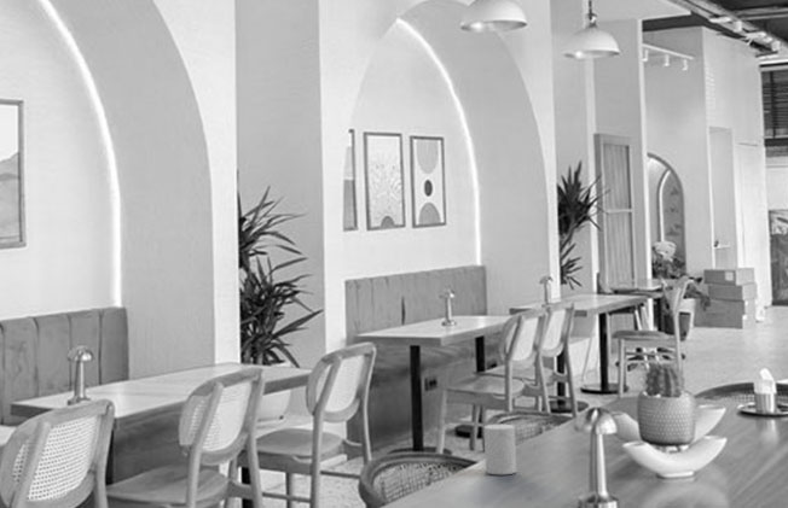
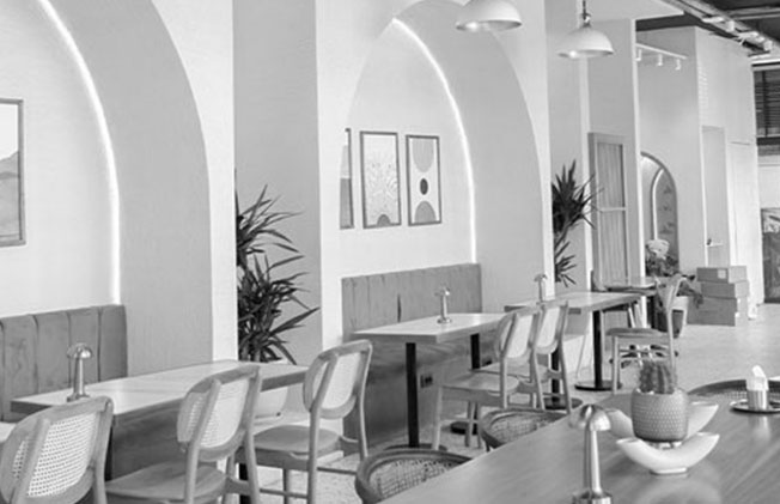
- cup [483,424,517,475]
